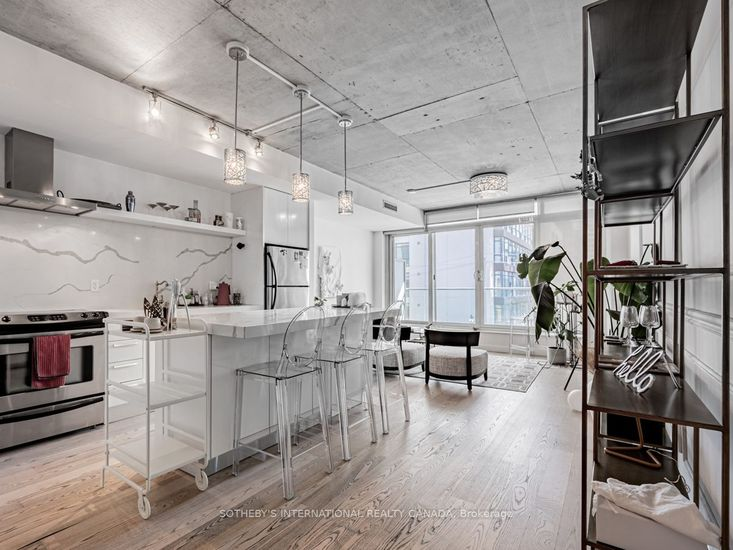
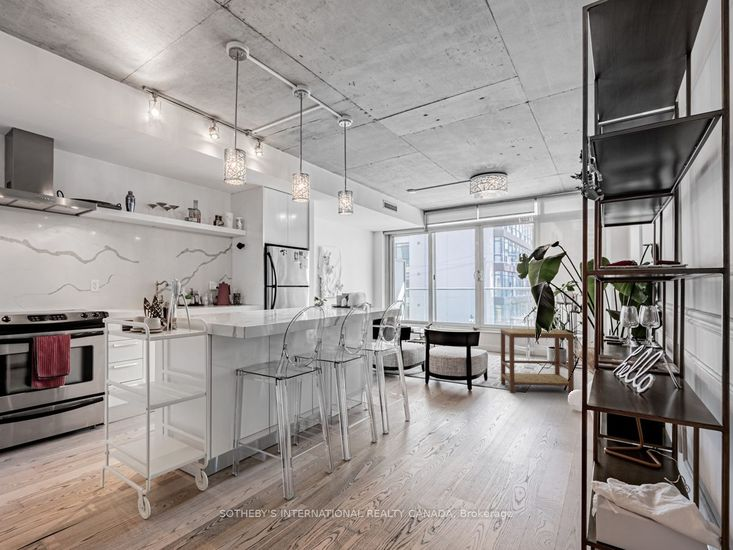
+ side table [500,328,575,394]
